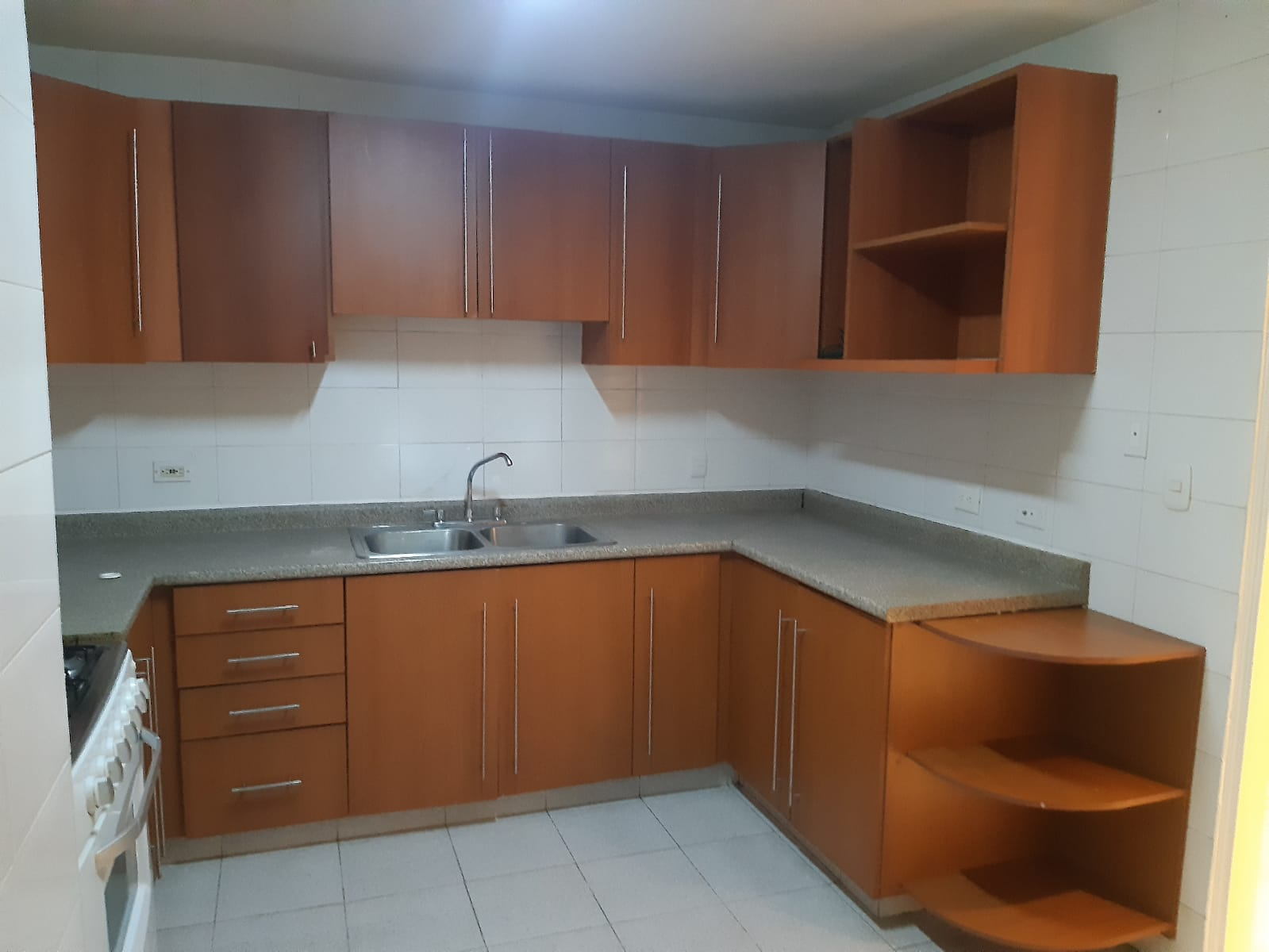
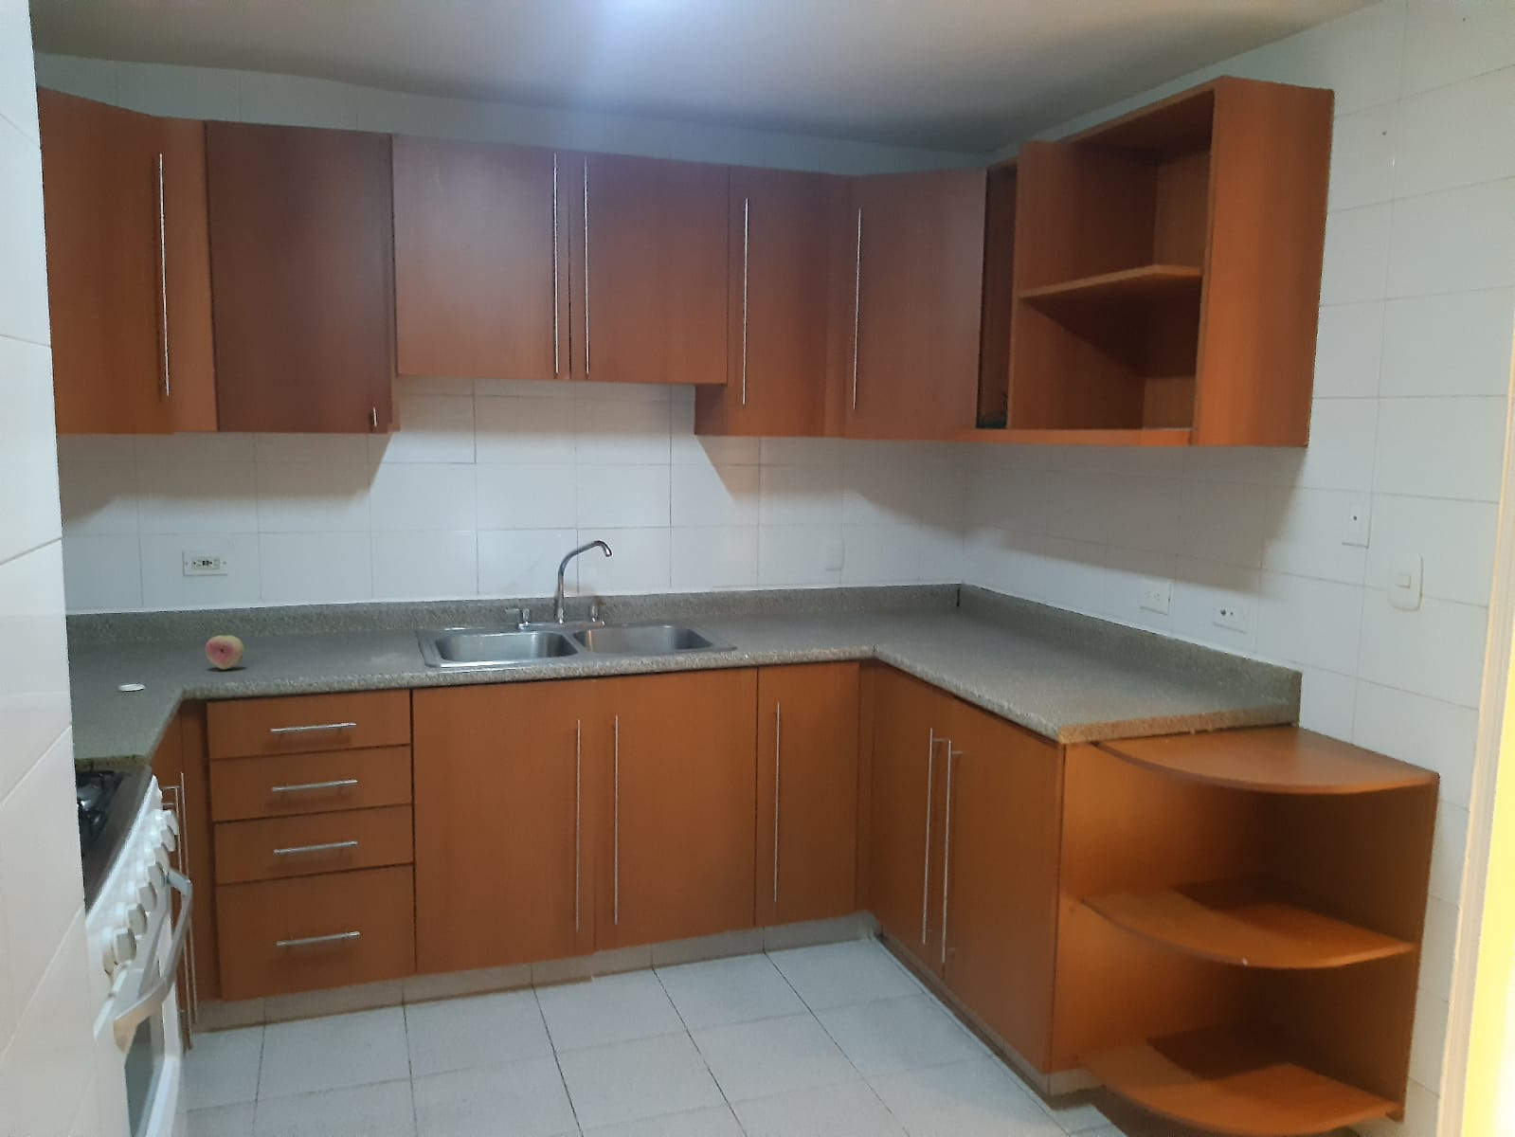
+ fruit [204,634,246,671]
